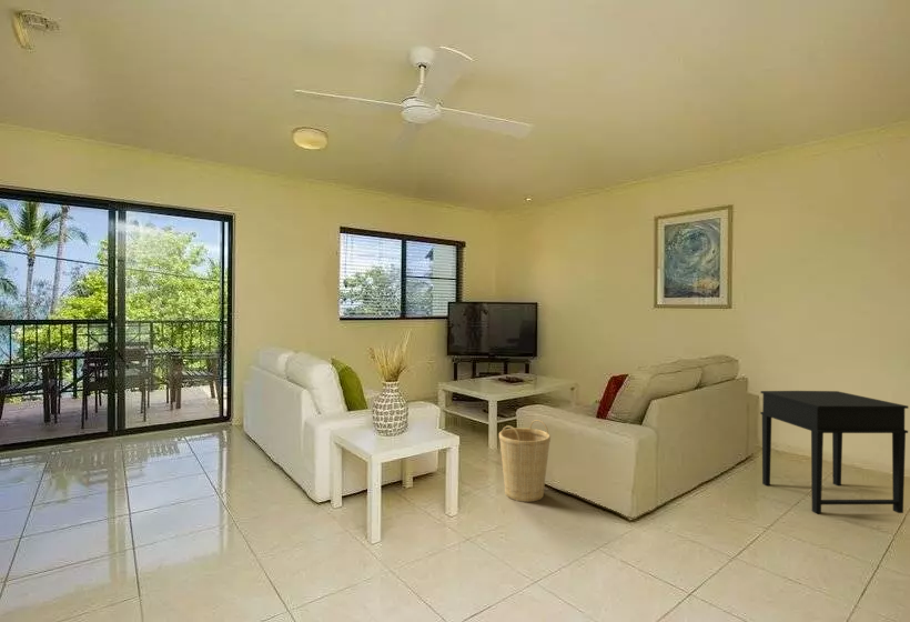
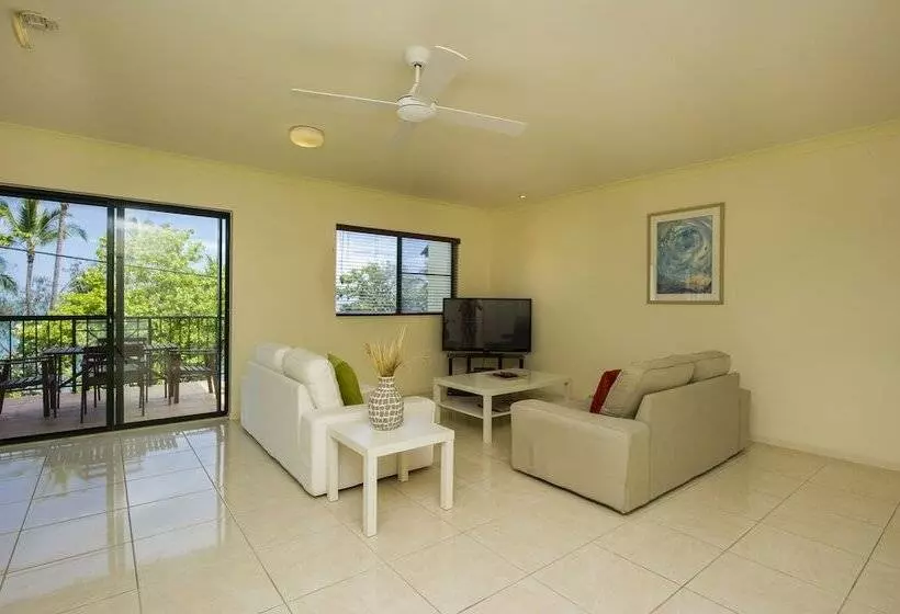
- basket [498,419,552,503]
- side table [759,390,909,514]
